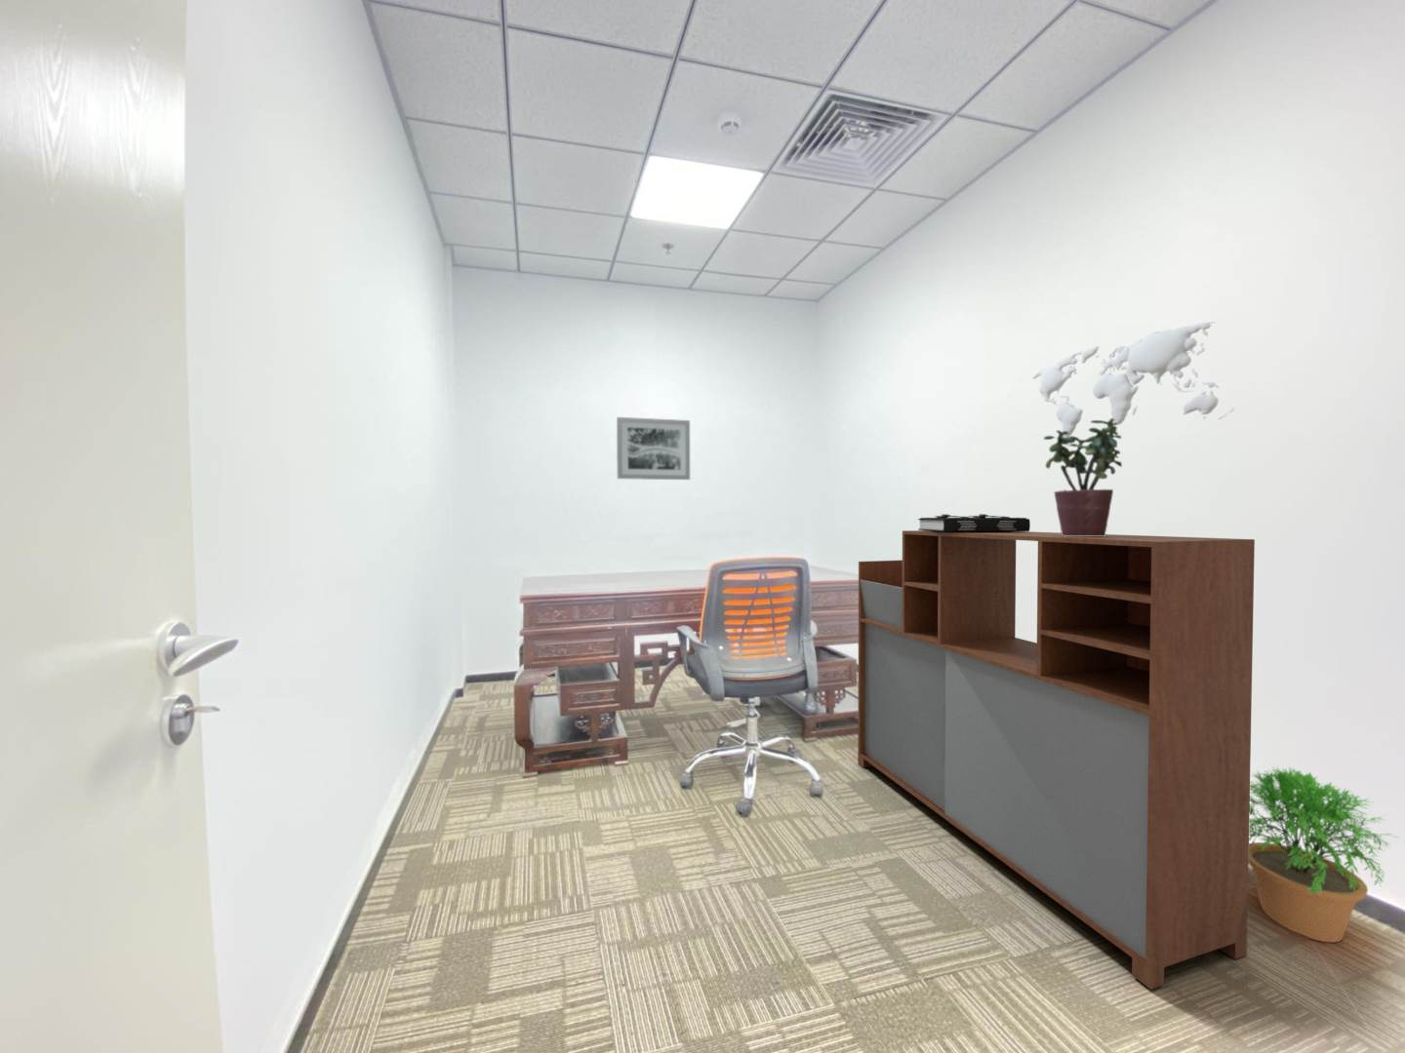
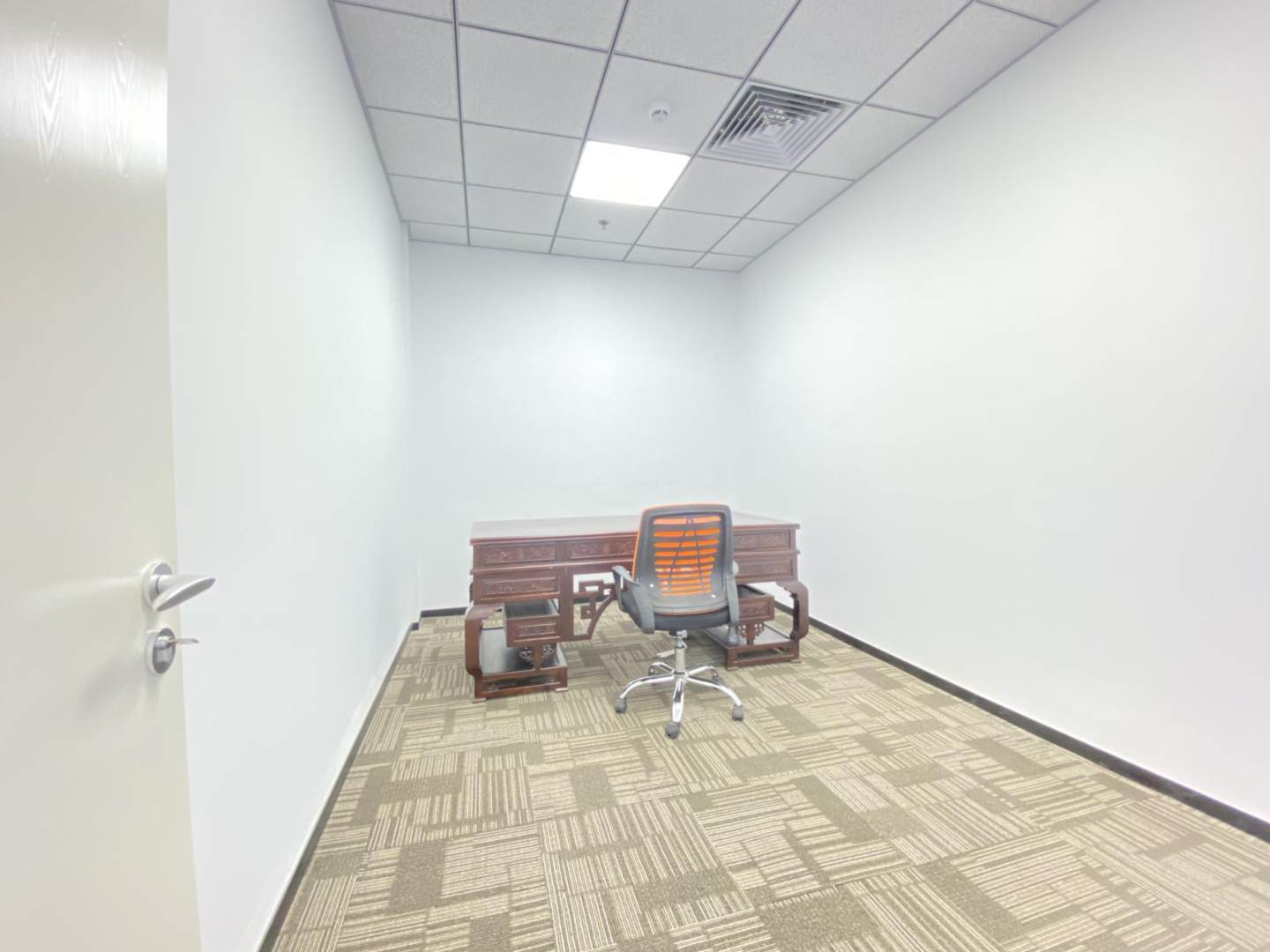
- wall art [616,416,690,481]
- world map [1031,321,1236,448]
- spell book [917,513,1031,532]
- potted plant [1248,765,1403,942]
- storage cabinet [856,530,1256,991]
- potted plant [1043,417,1123,536]
